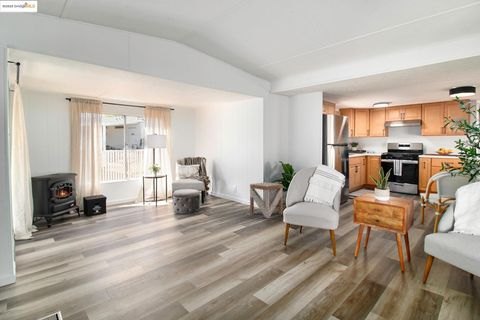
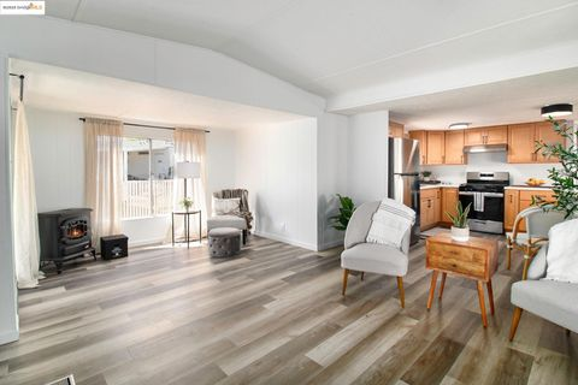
- side table [249,181,283,219]
